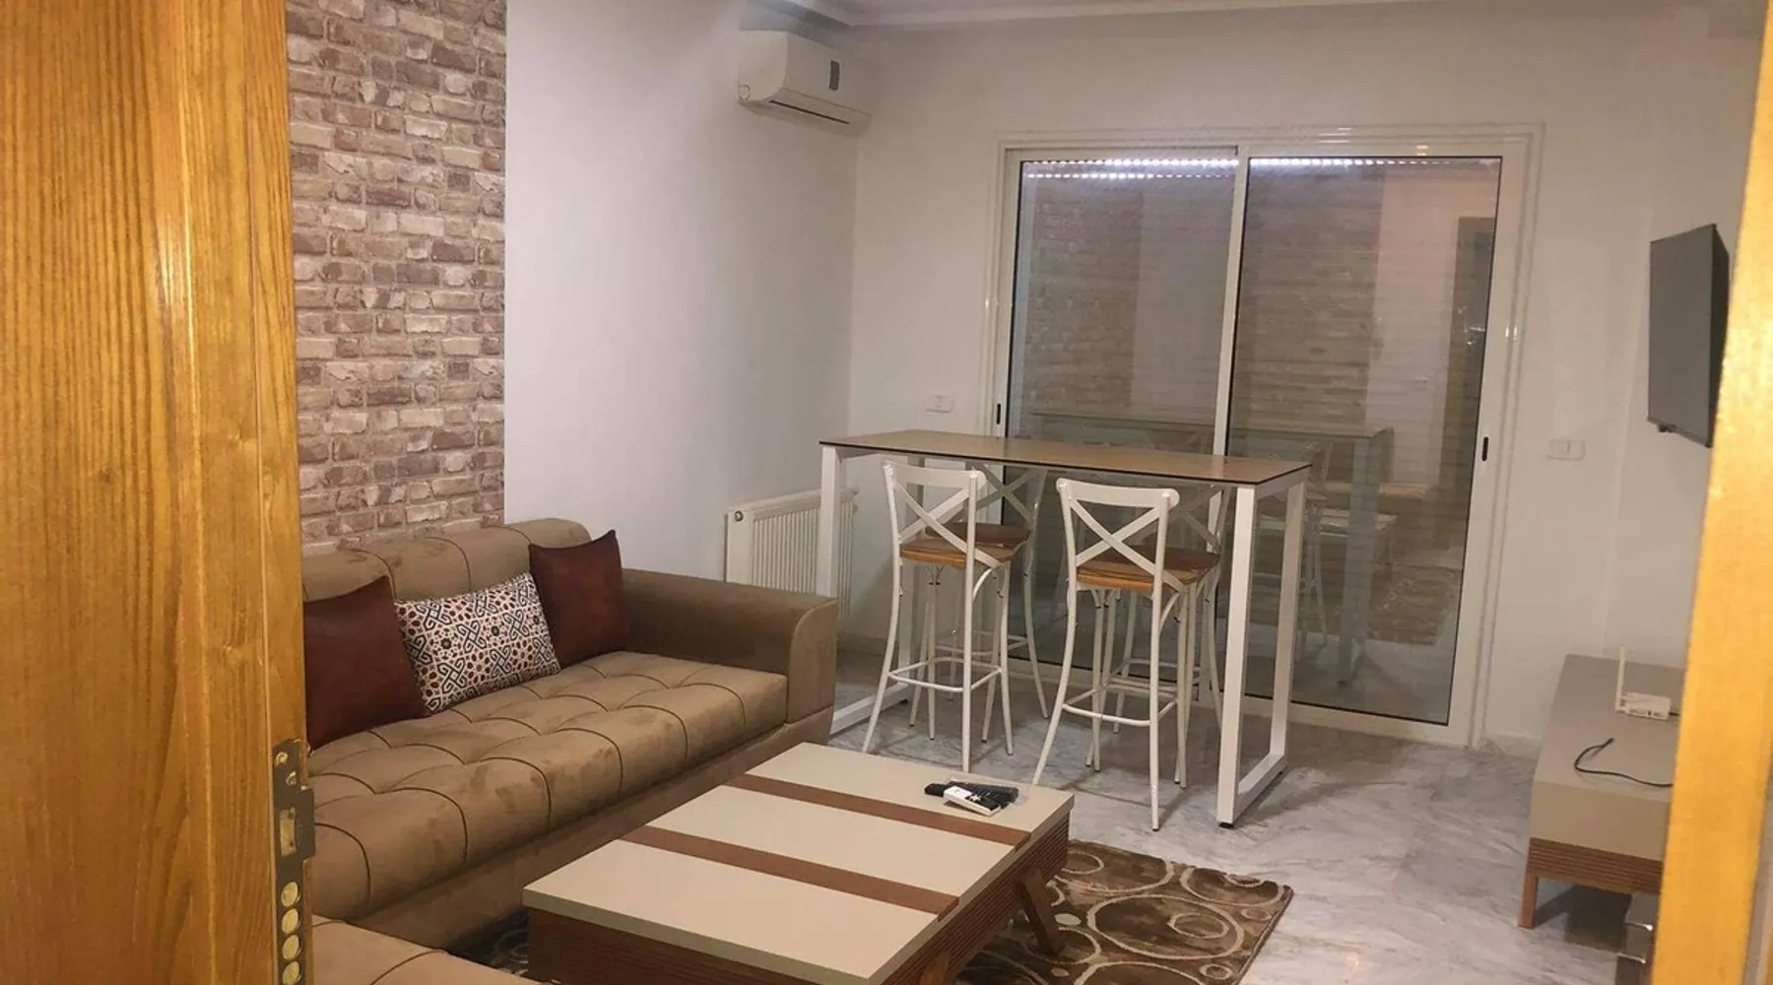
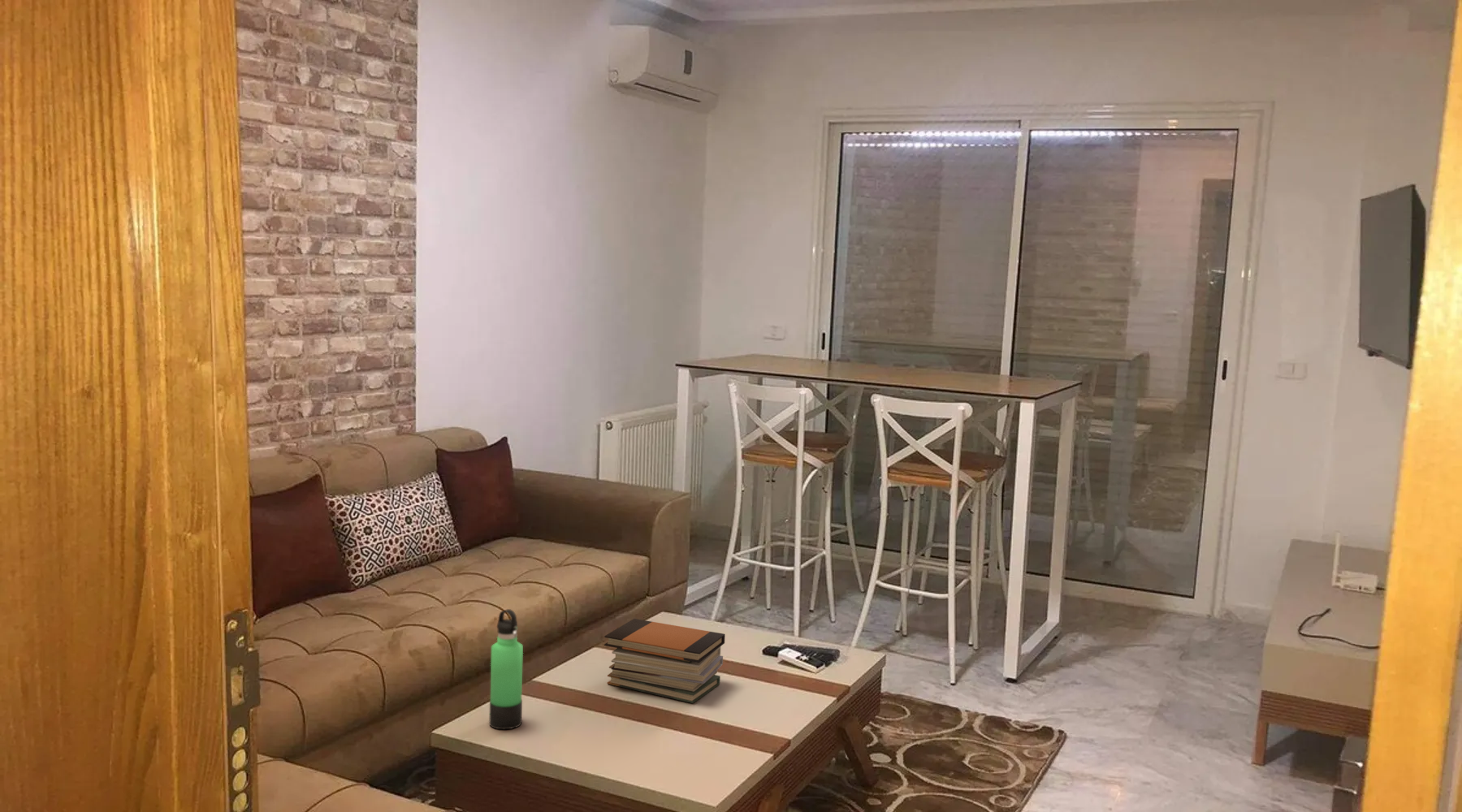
+ thermos bottle [488,608,524,730]
+ book stack [603,618,725,704]
